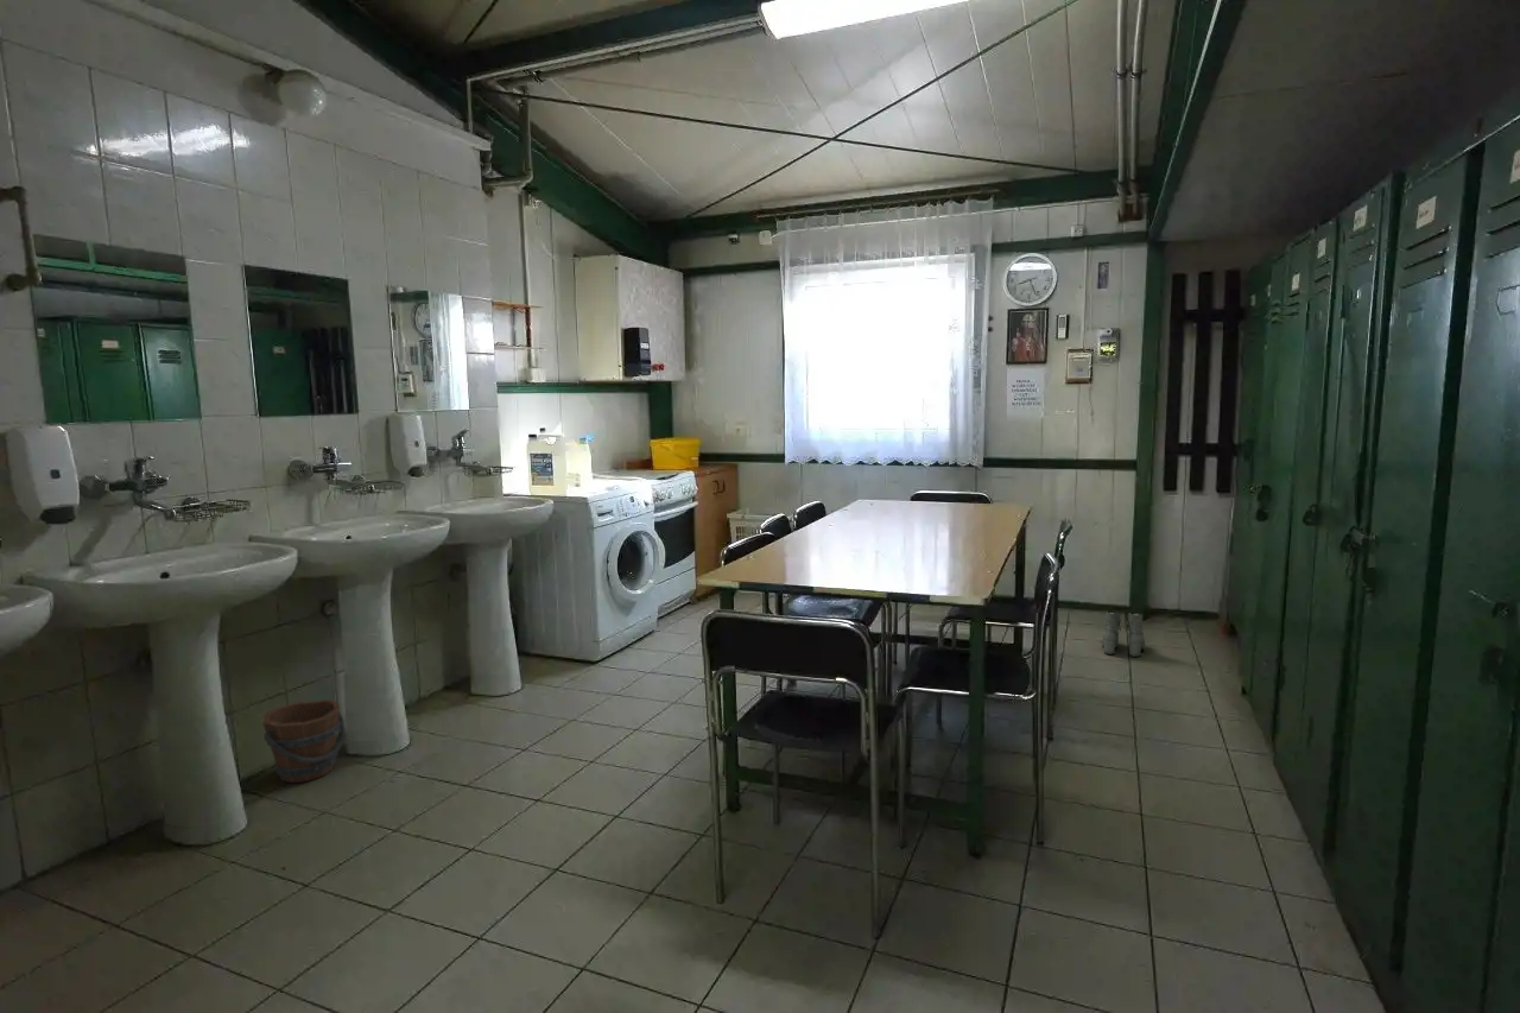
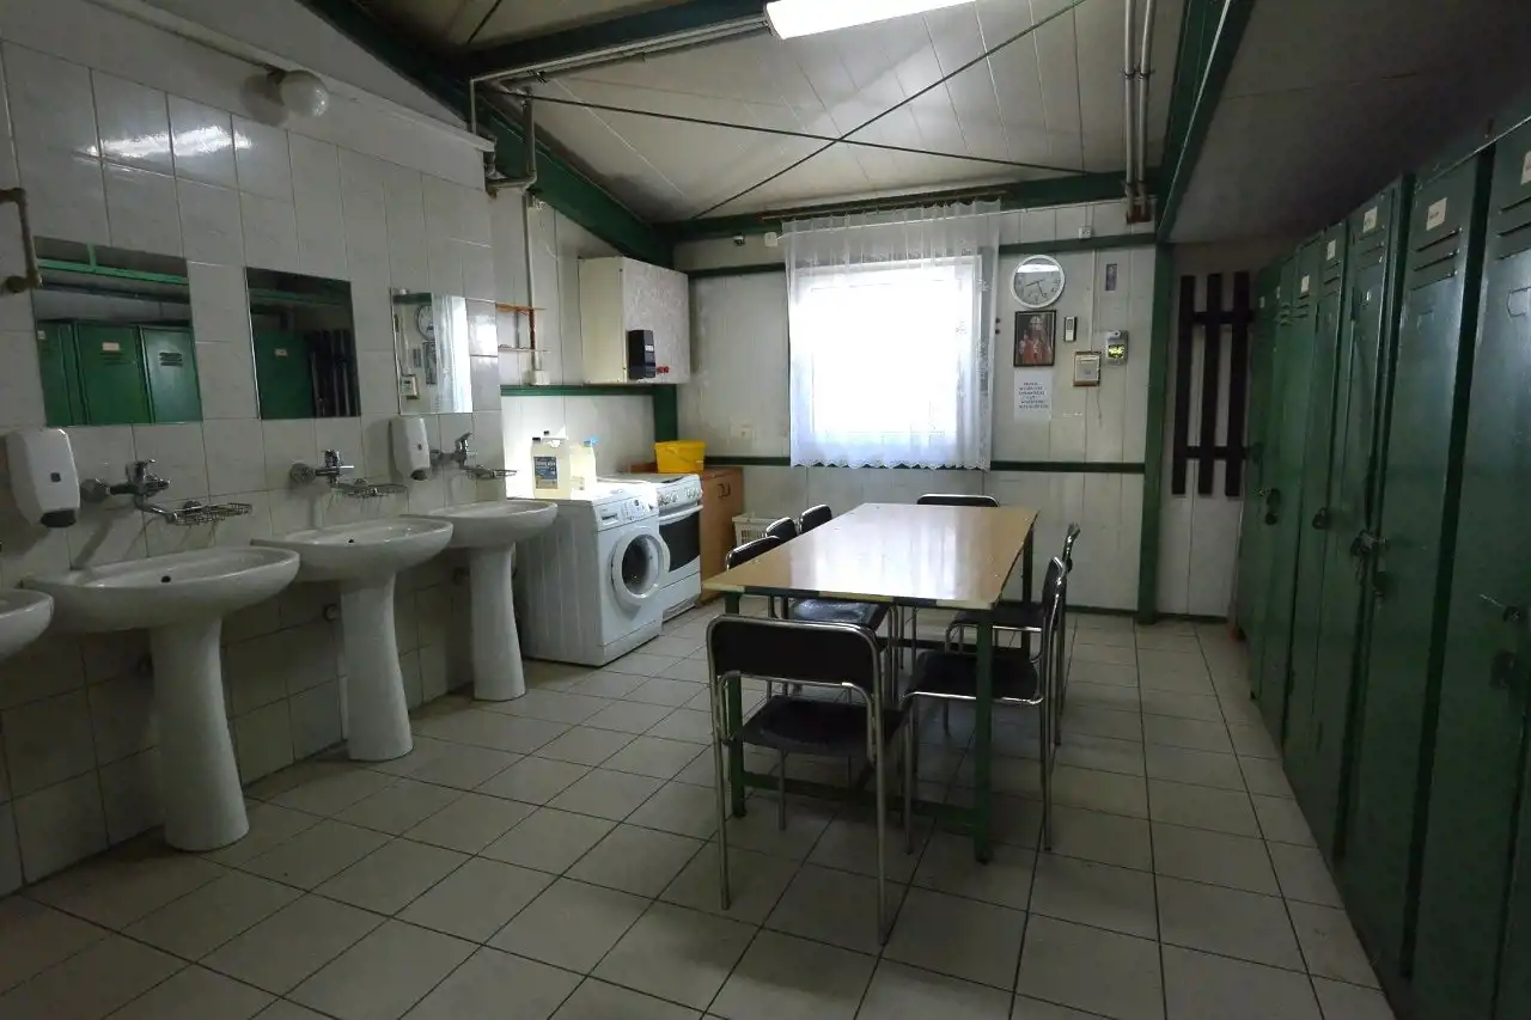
- bucket [261,698,347,784]
- boots [1101,609,1146,658]
